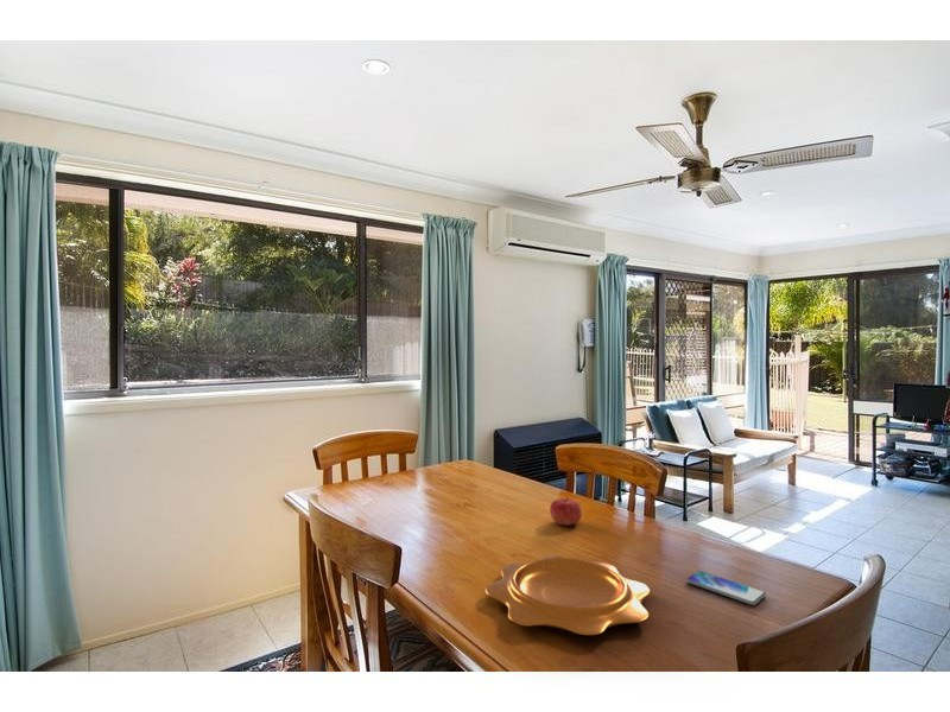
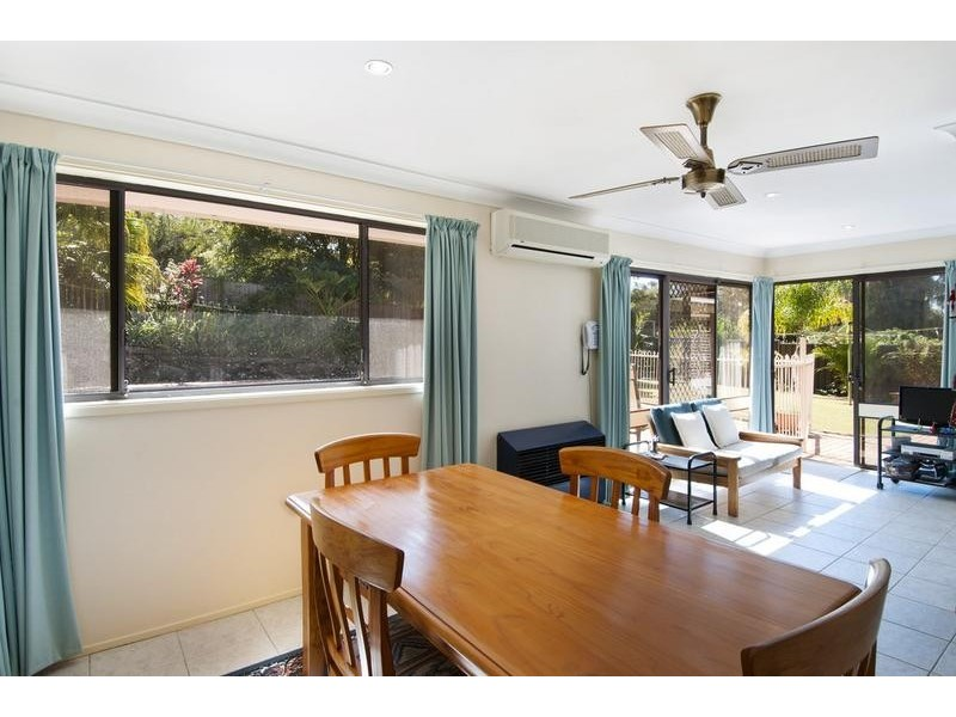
- fruit [549,496,583,527]
- smartphone [685,570,767,606]
- decorative bowl [484,555,652,636]
